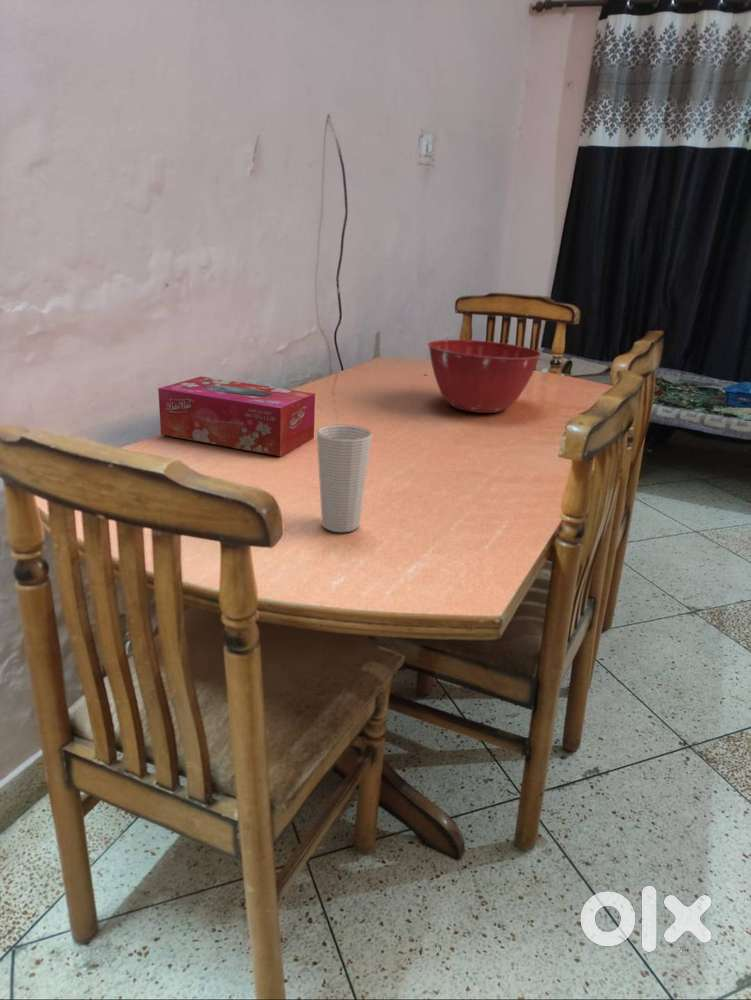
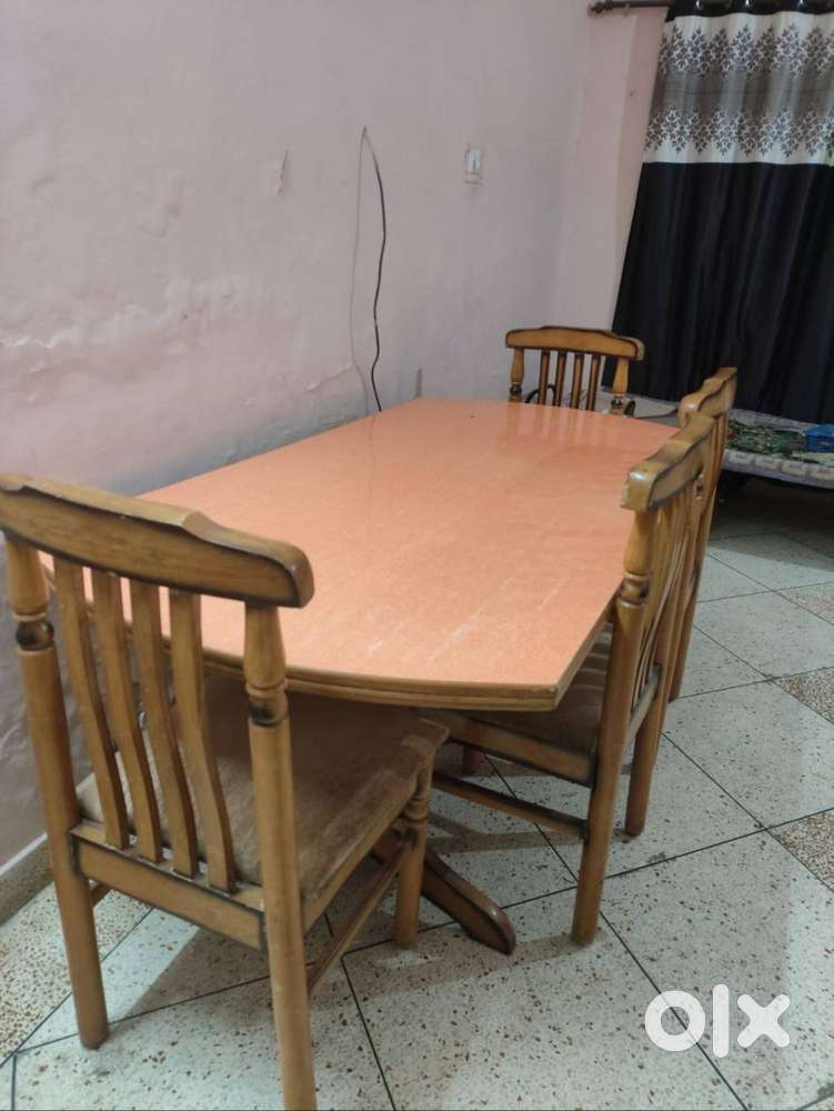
- tissue box [157,376,316,457]
- cup [316,424,373,533]
- mixing bowl [427,339,542,414]
